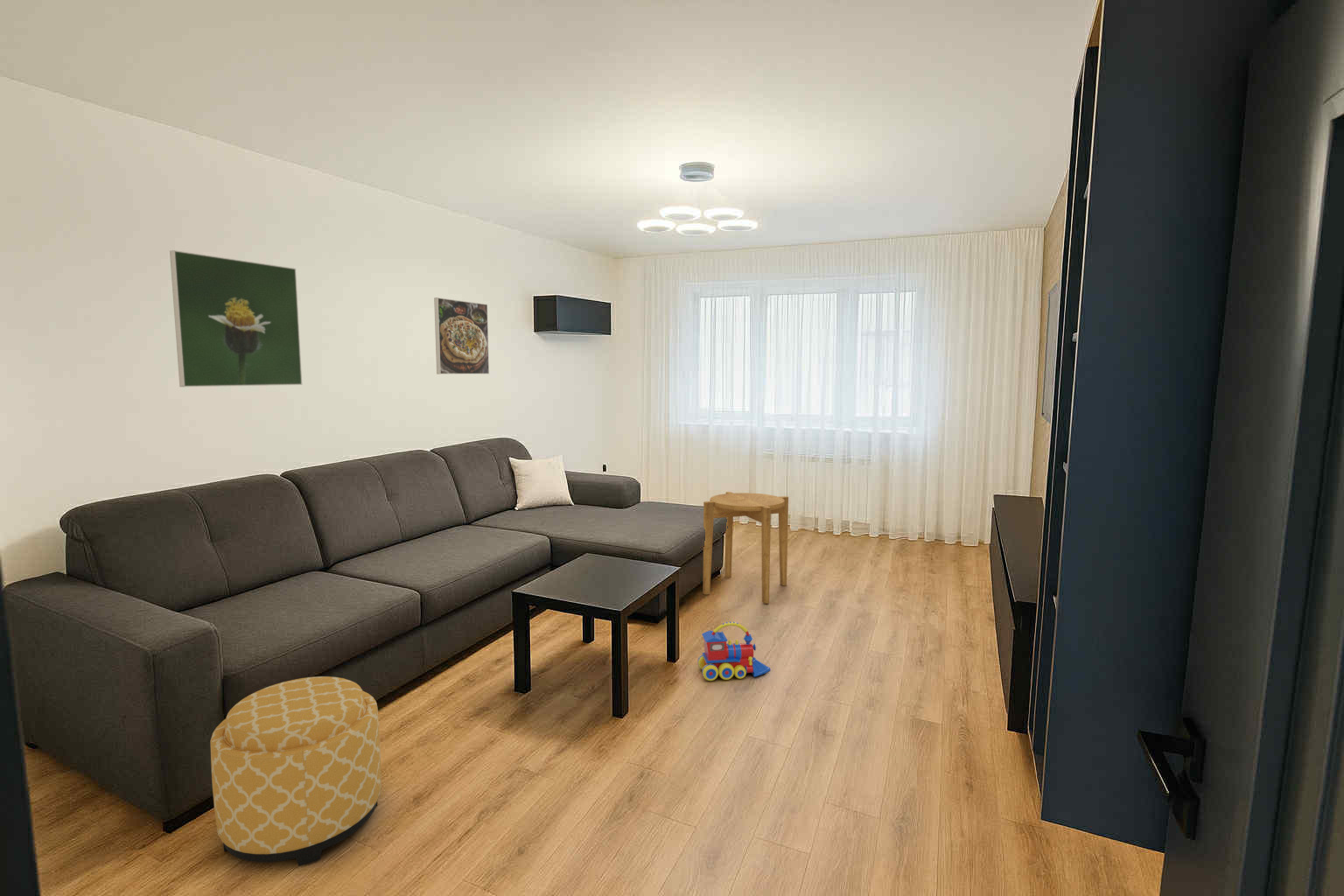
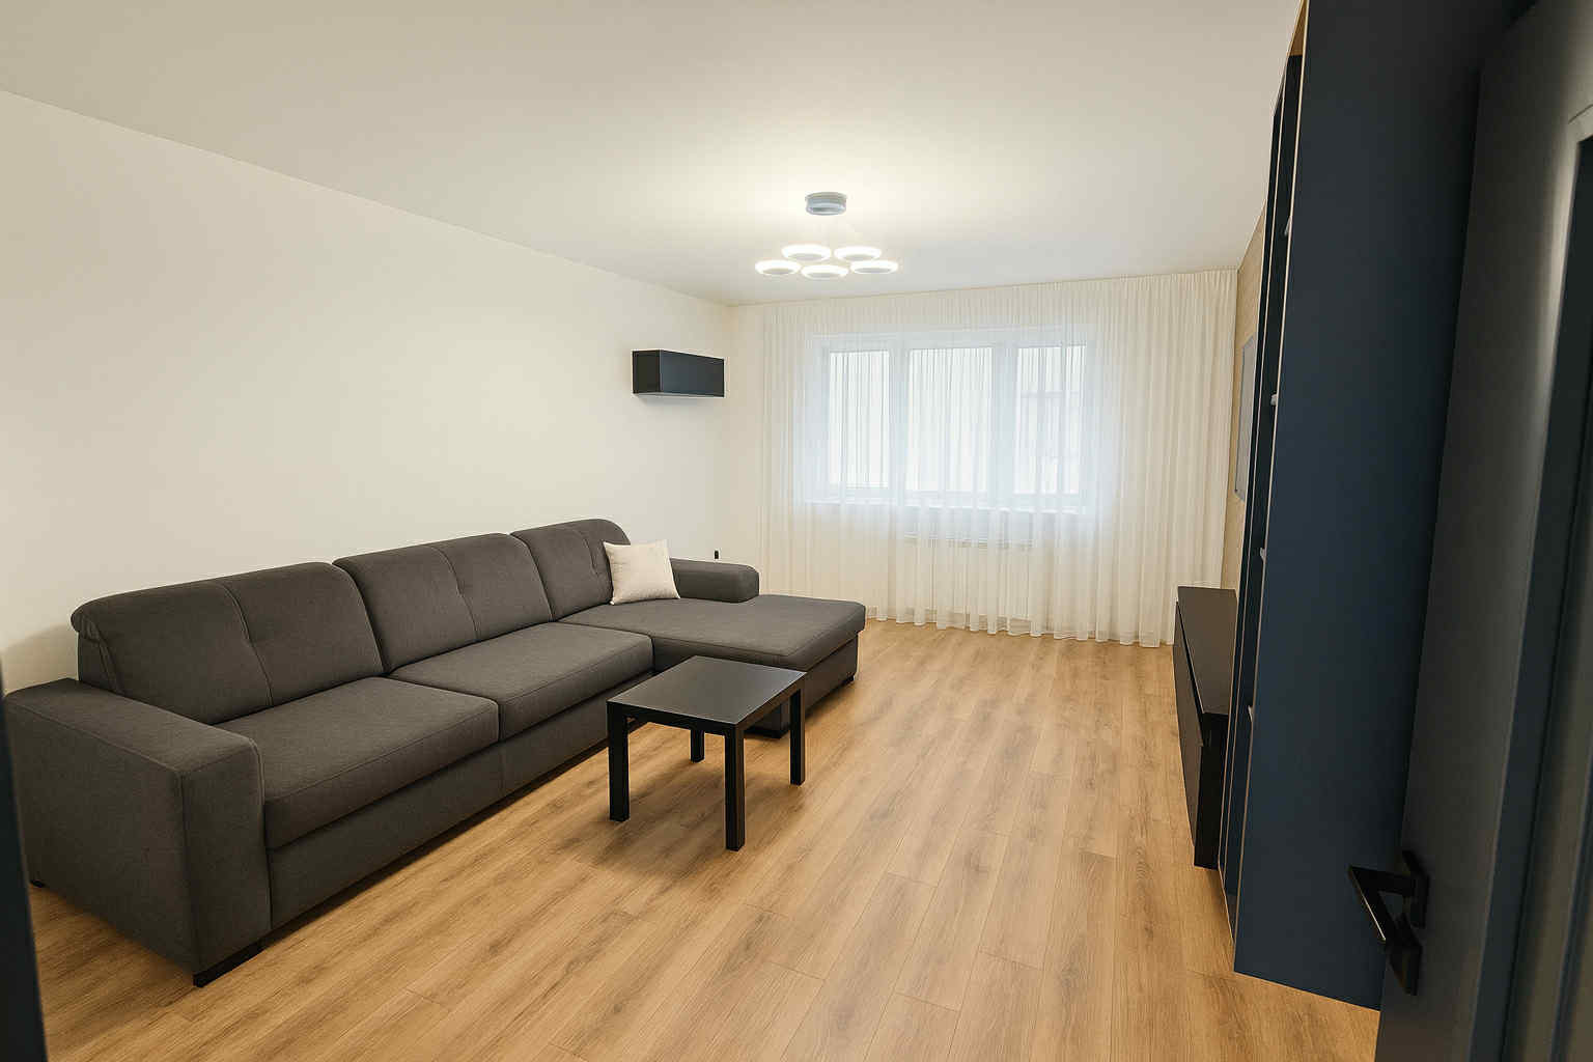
- toy train [697,621,771,682]
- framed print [433,297,490,375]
- side table [702,491,789,605]
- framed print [169,249,303,388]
- ottoman [210,676,382,867]
